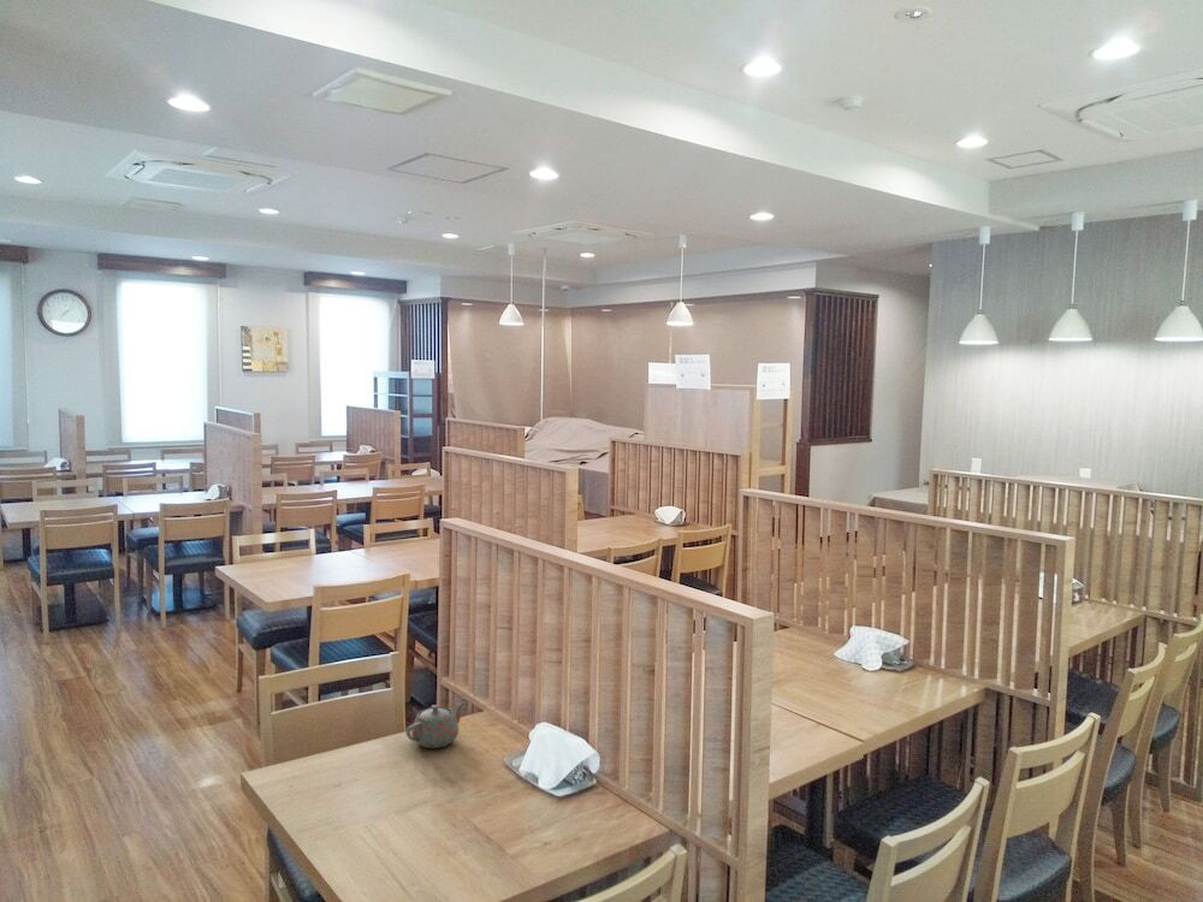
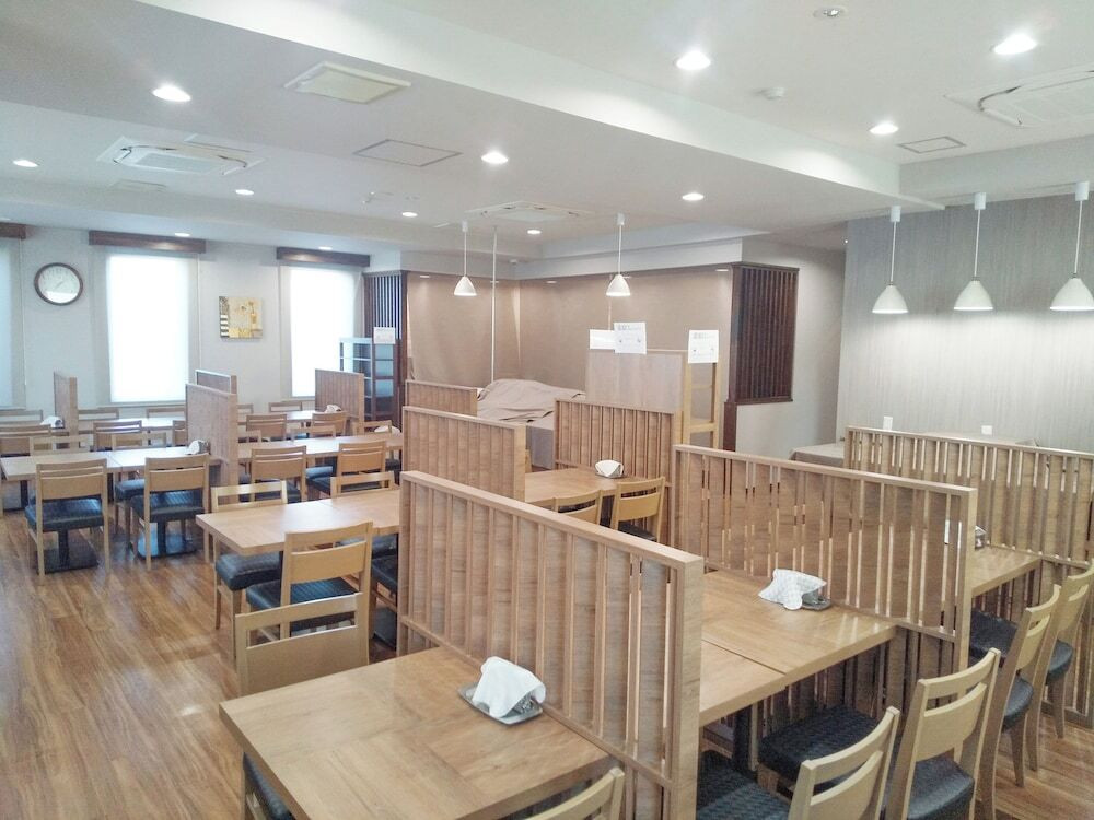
- teapot [404,701,467,749]
